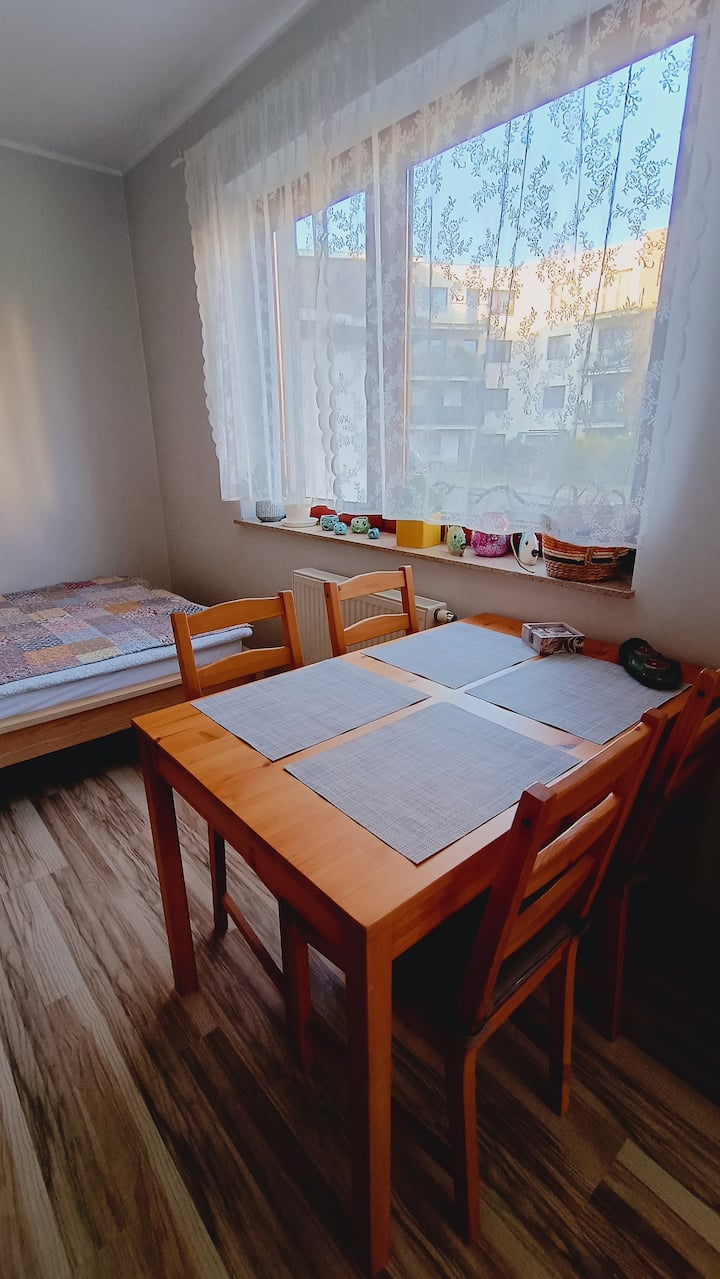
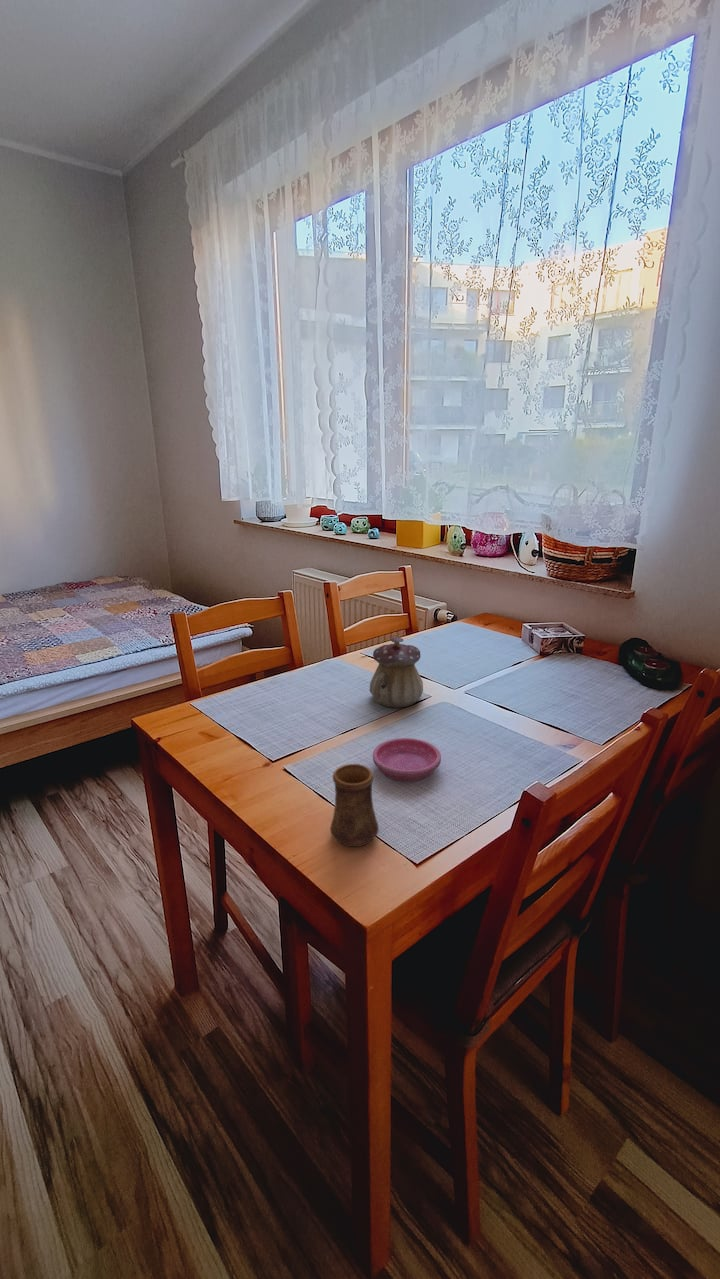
+ cup [329,763,380,848]
+ saucer [372,737,442,783]
+ teapot [368,636,424,709]
